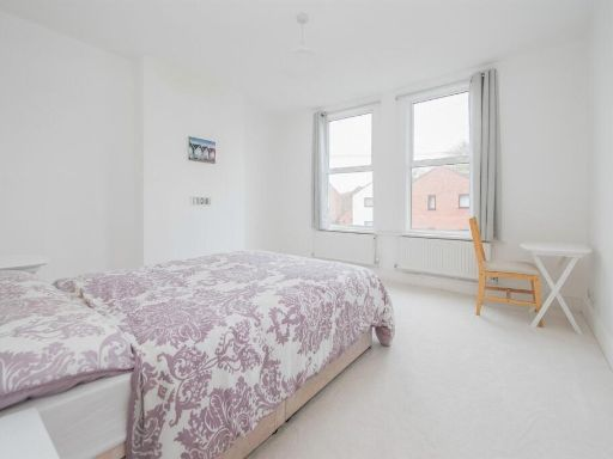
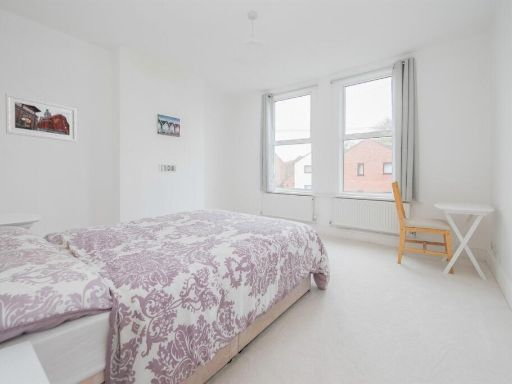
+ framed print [5,93,77,143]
